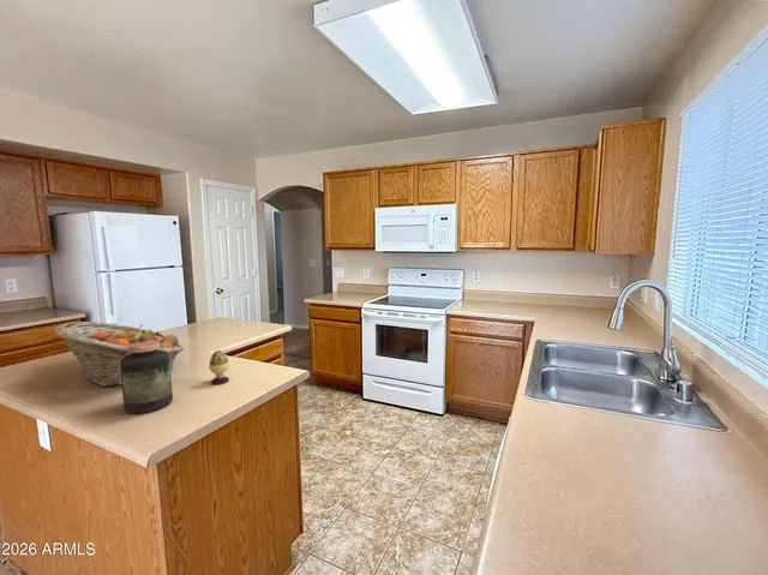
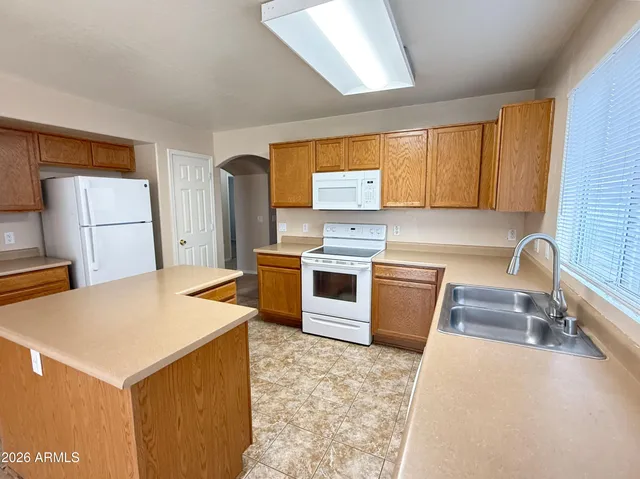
- jar [120,341,174,414]
- decorative egg [208,349,230,385]
- fruit basket [53,321,185,388]
